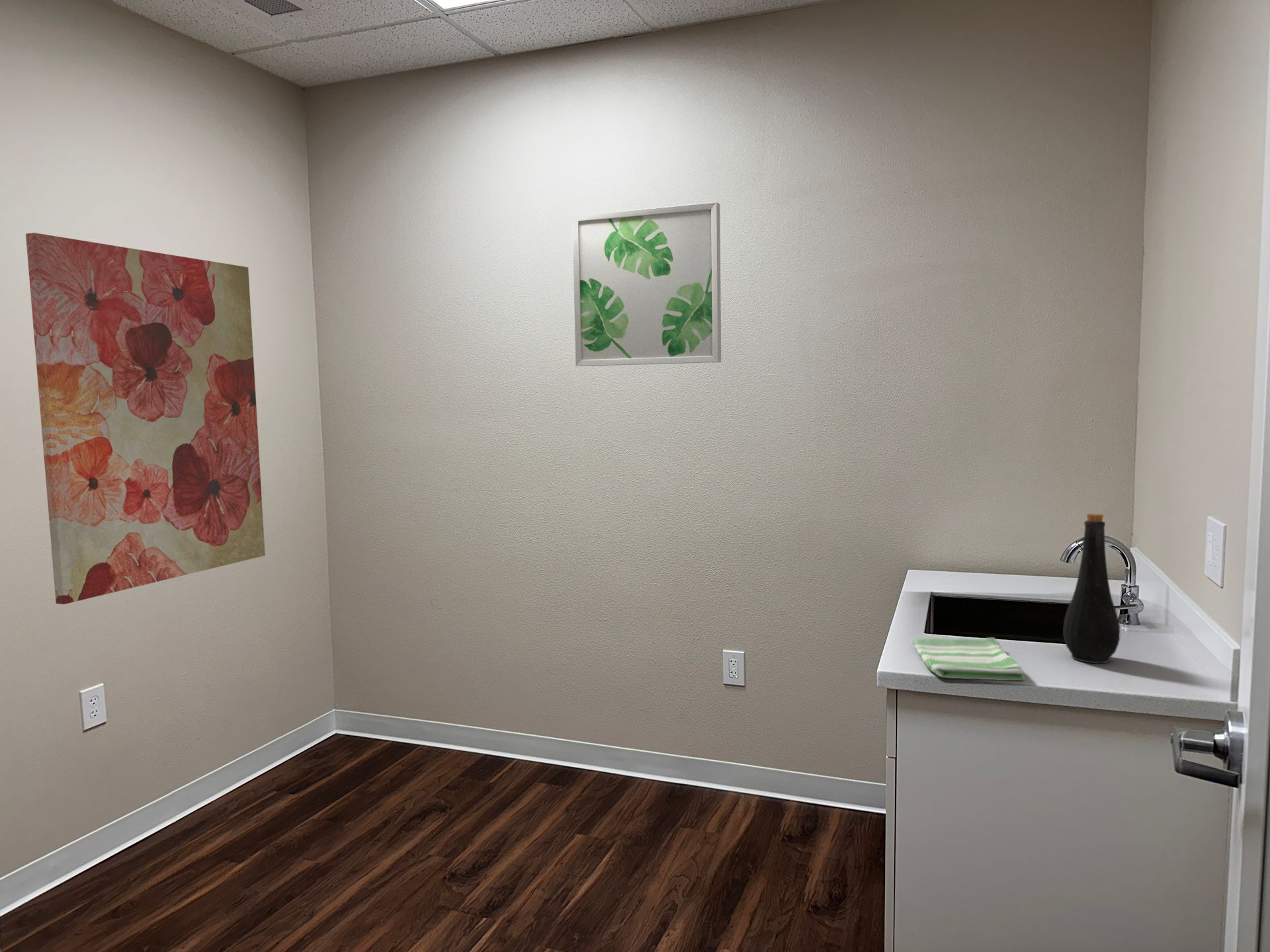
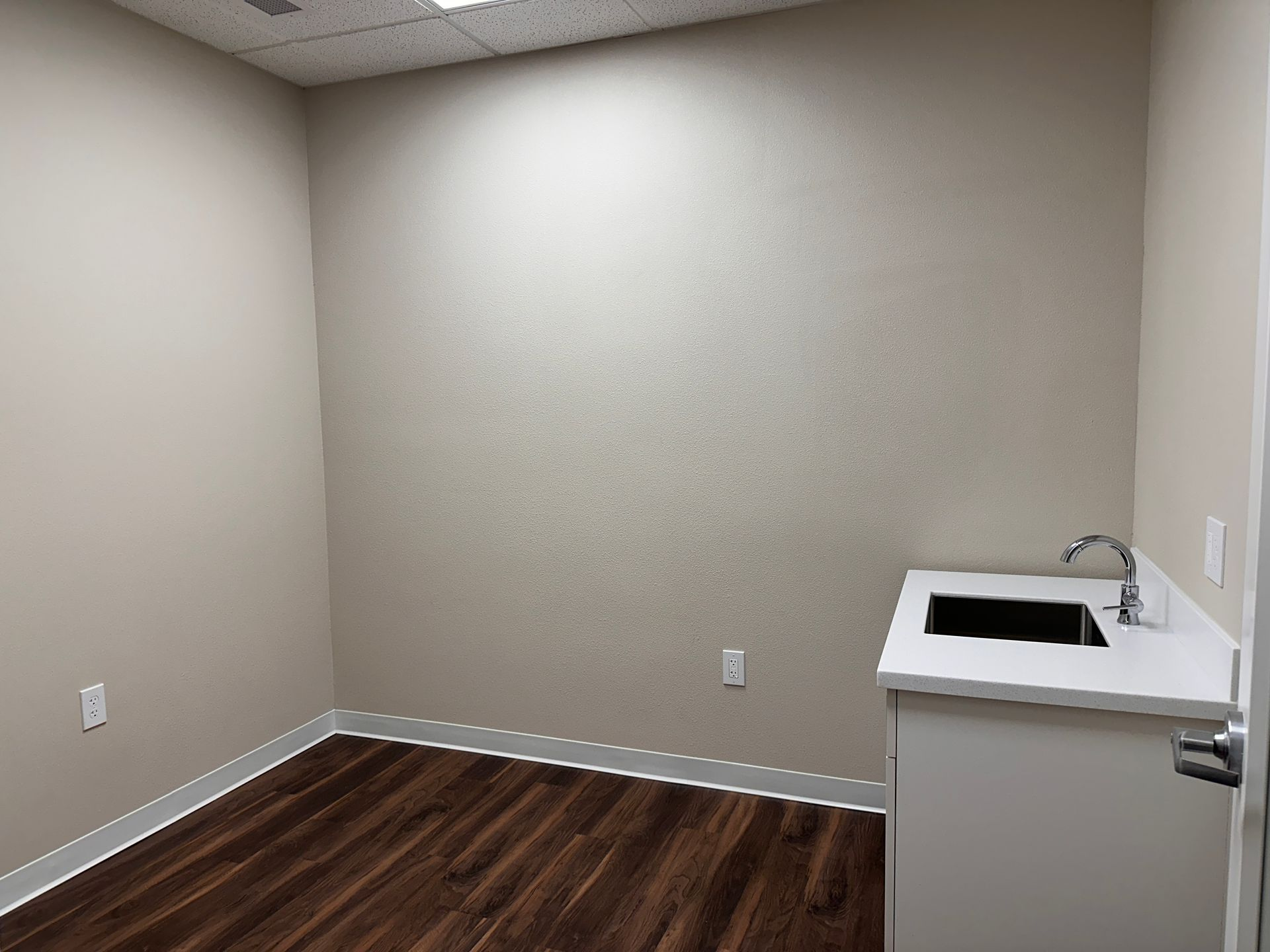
- bottle [1062,513,1121,664]
- wall art [25,232,266,605]
- wall art [572,202,722,367]
- dish towel [911,637,1025,681]
